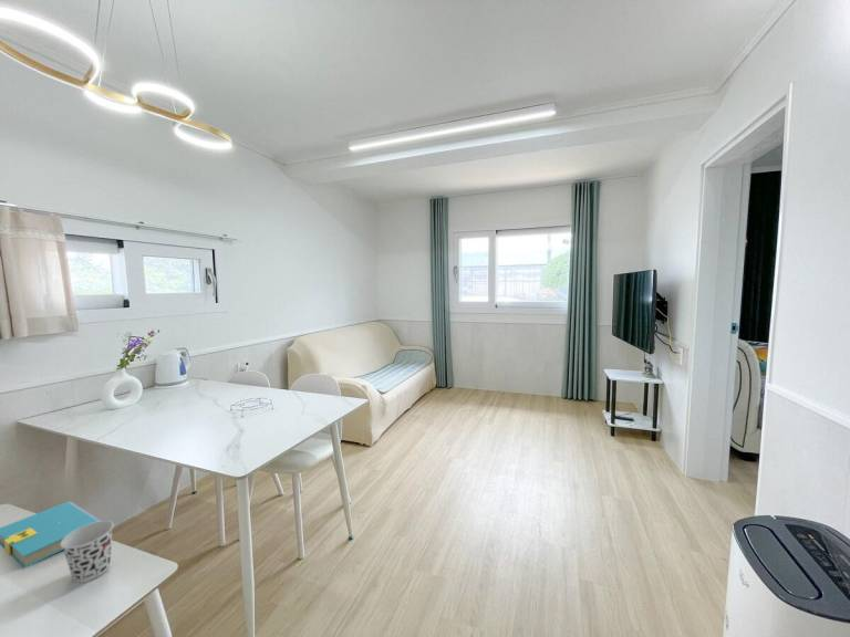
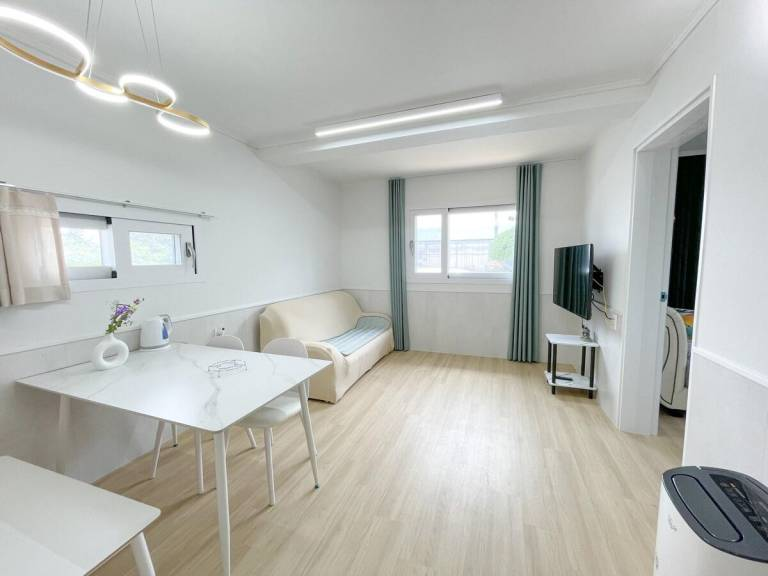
- cup [61,520,114,584]
- book [0,501,102,570]
